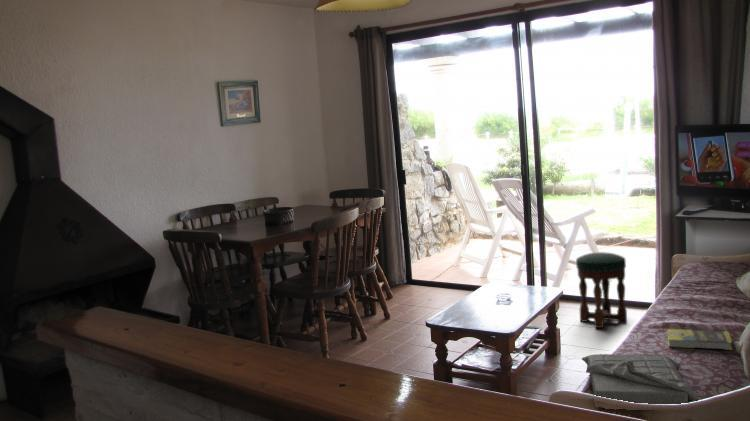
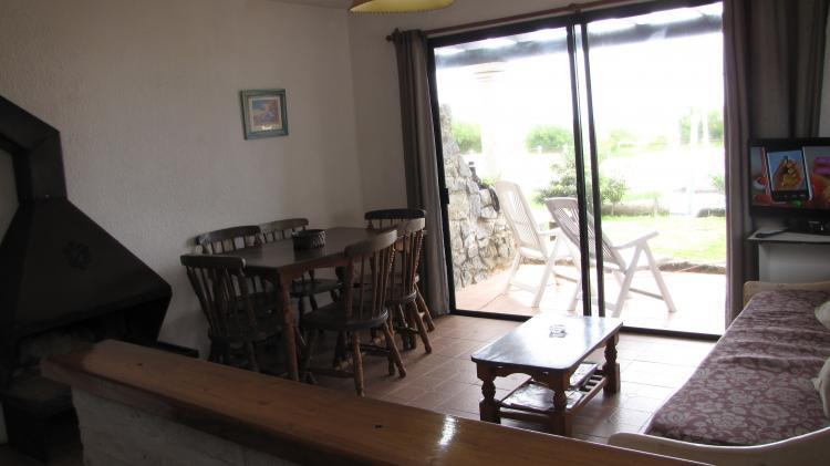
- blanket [581,353,701,409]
- book [667,328,733,351]
- stool [575,251,628,329]
